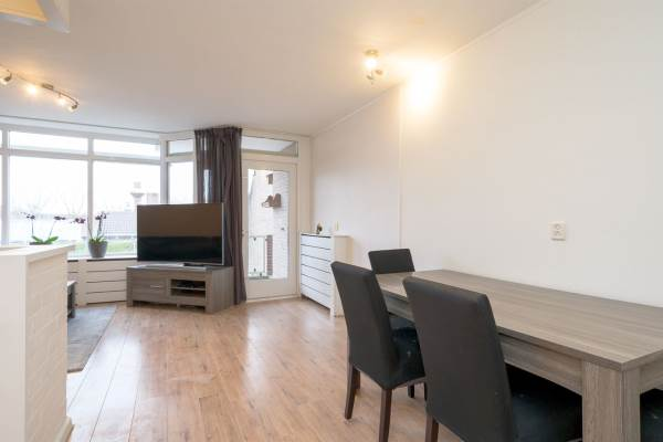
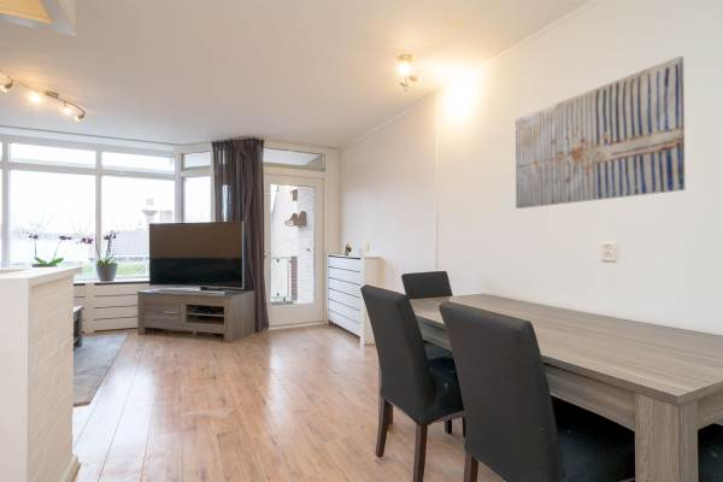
+ wall art [515,55,686,210]
